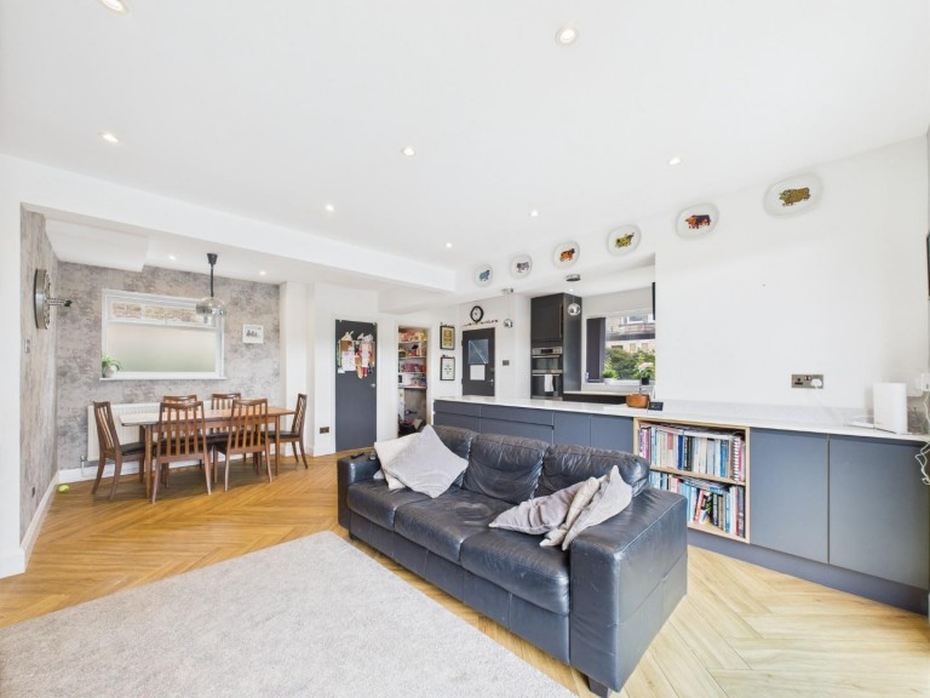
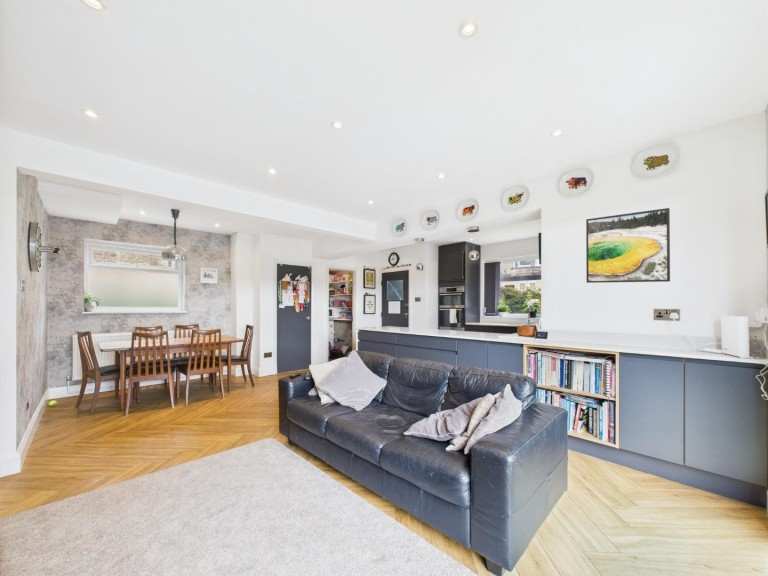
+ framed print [585,207,671,284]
